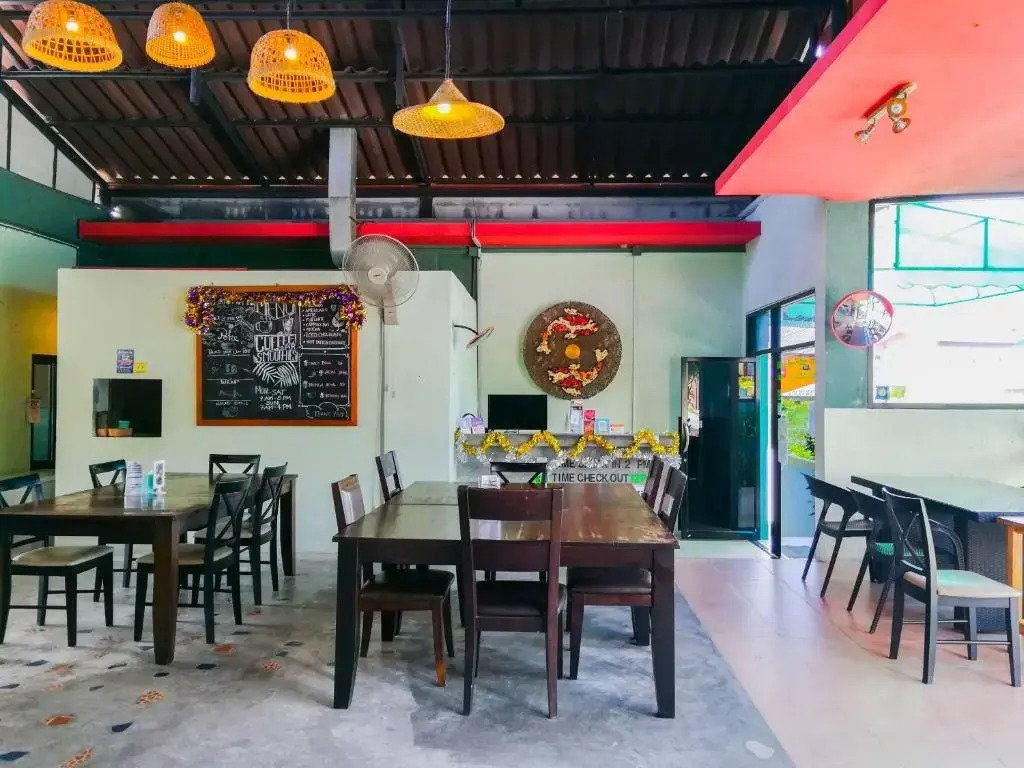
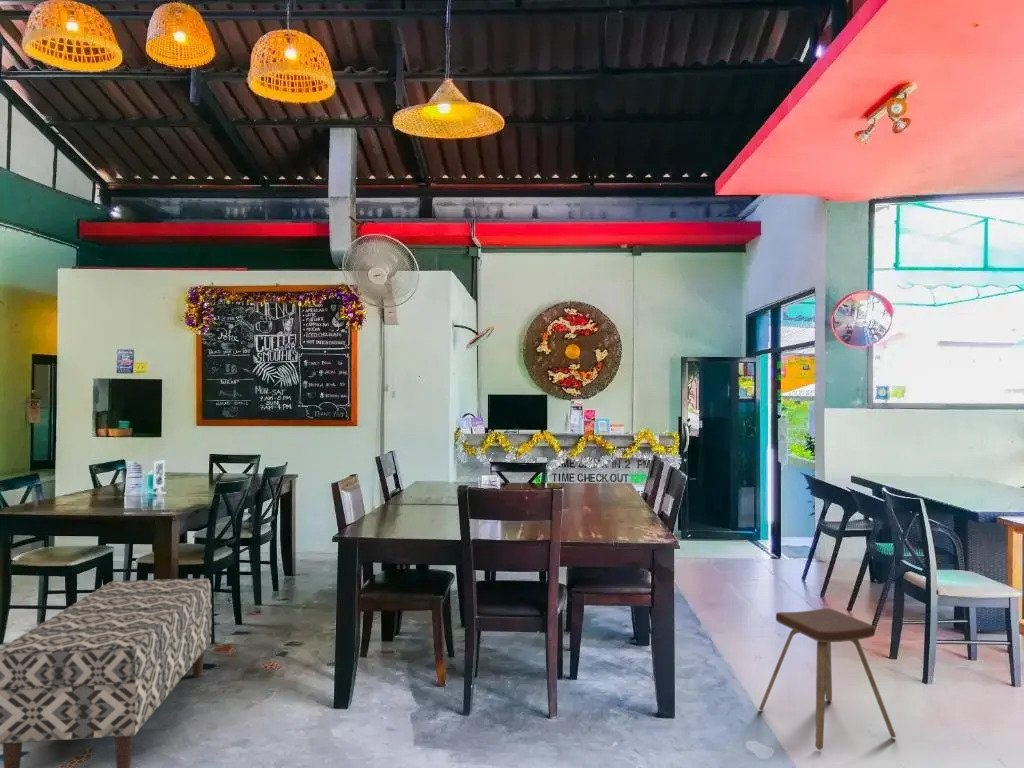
+ music stool [758,607,897,751]
+ bench [0,577,213,768]
